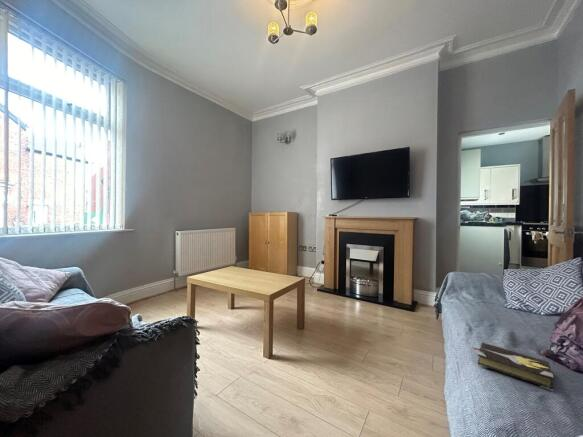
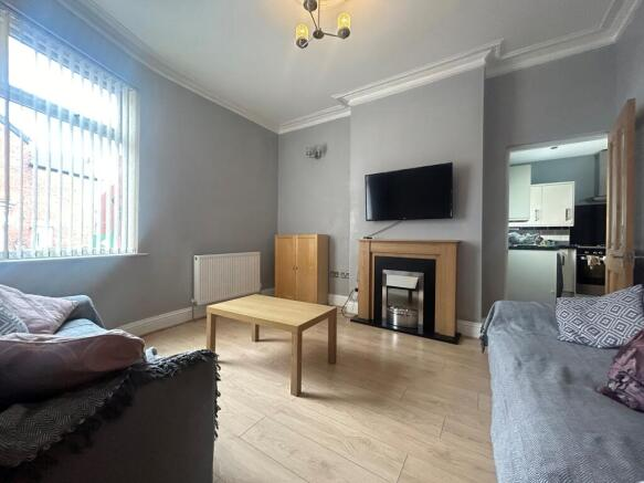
- hardback book [472,342,554,392]
